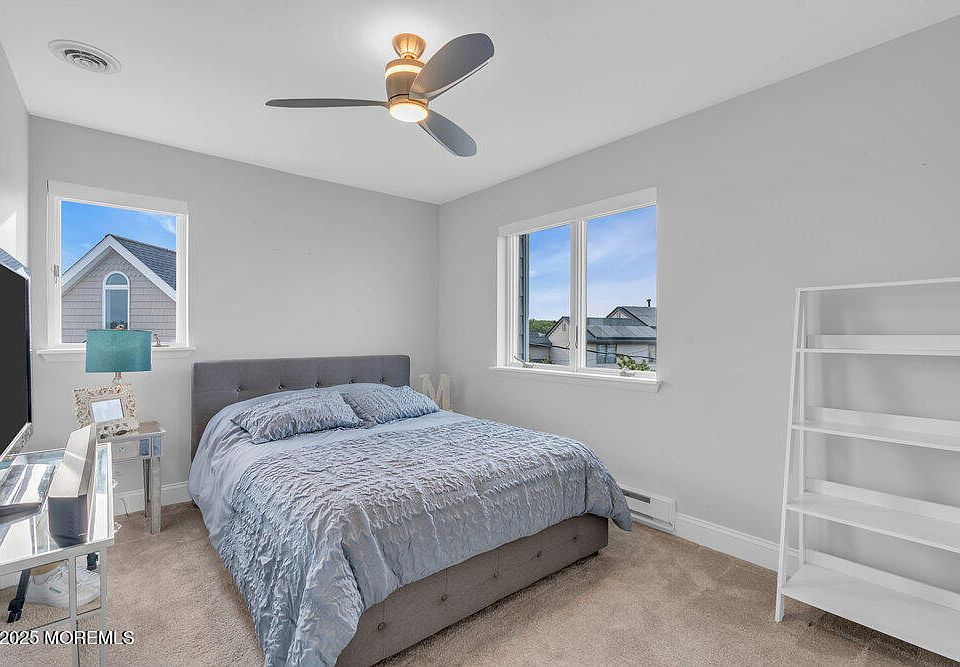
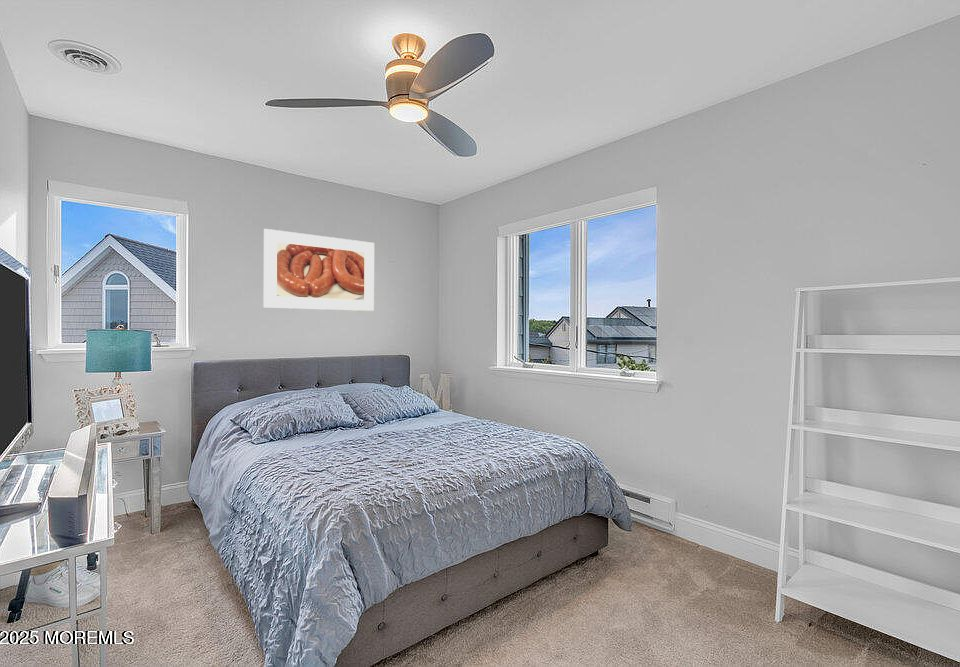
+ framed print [263,228,375,312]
